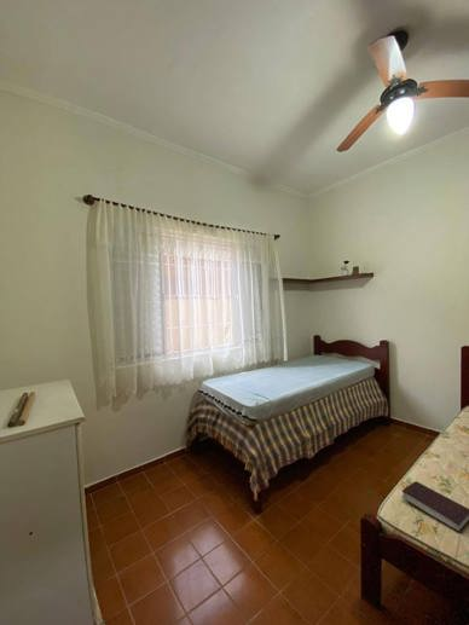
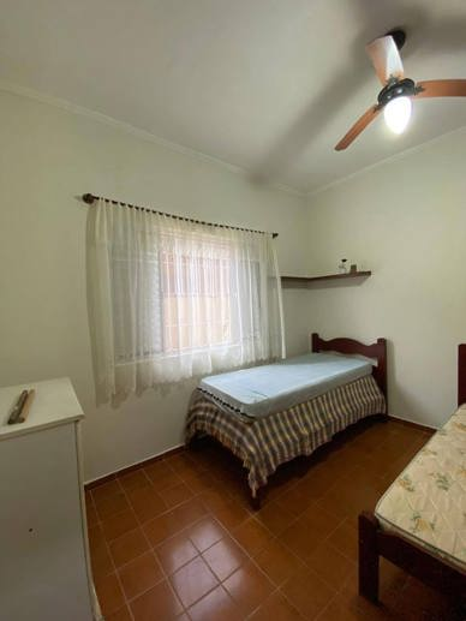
- book [401,480,469,533]
